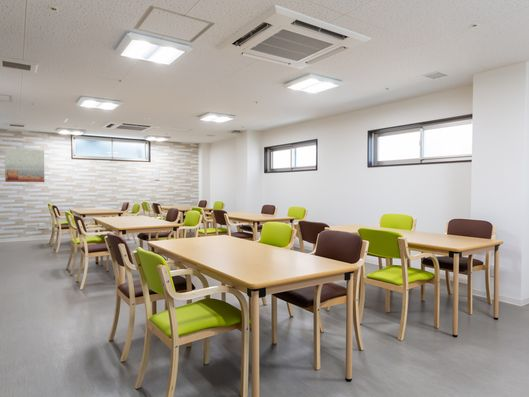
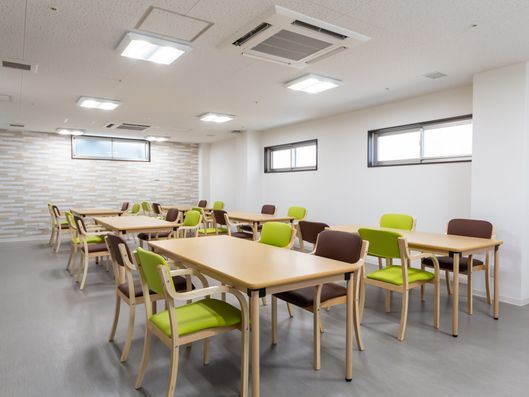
- wall art [4,147,45,183]
